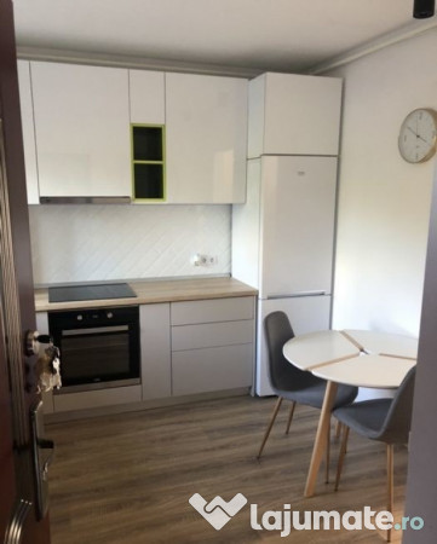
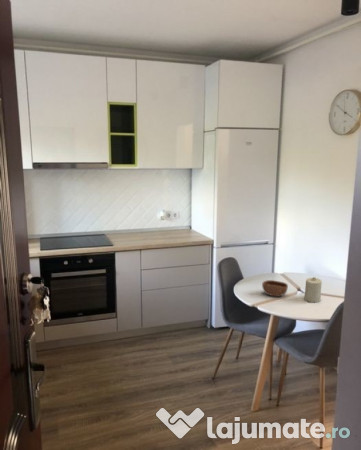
+ candle [303,276,323,303]
+ bowl [261,279,289,297]
